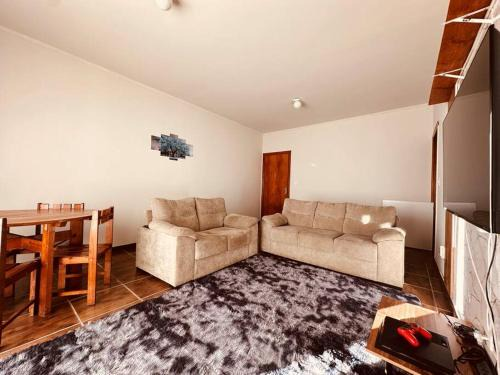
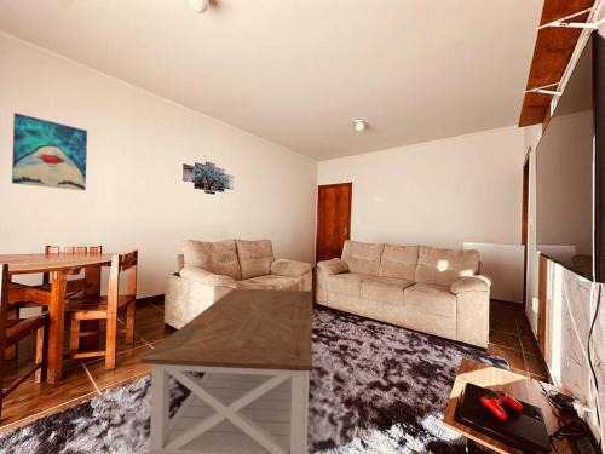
+ coffee table [139,287,313,454]
+ wall art [11,111,88,191]
